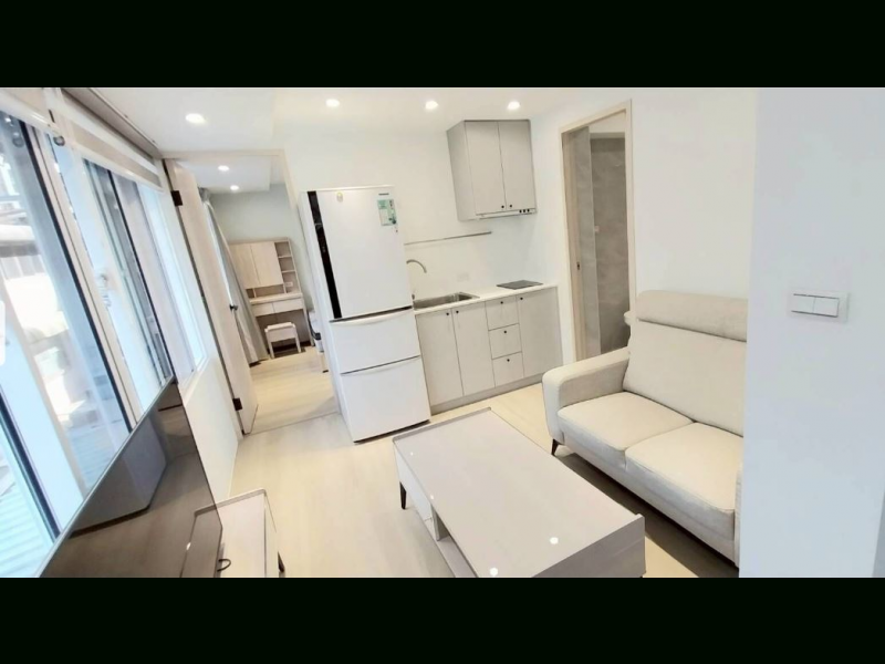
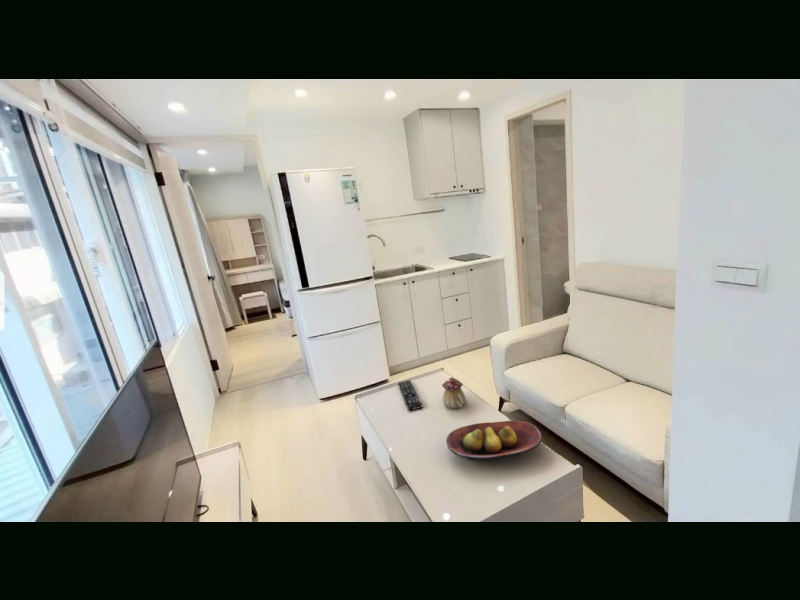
+ teapot [441,377,467,410]
+ remote control [397,379,423,412]
+ fruit bowl [445,420,542,462]
